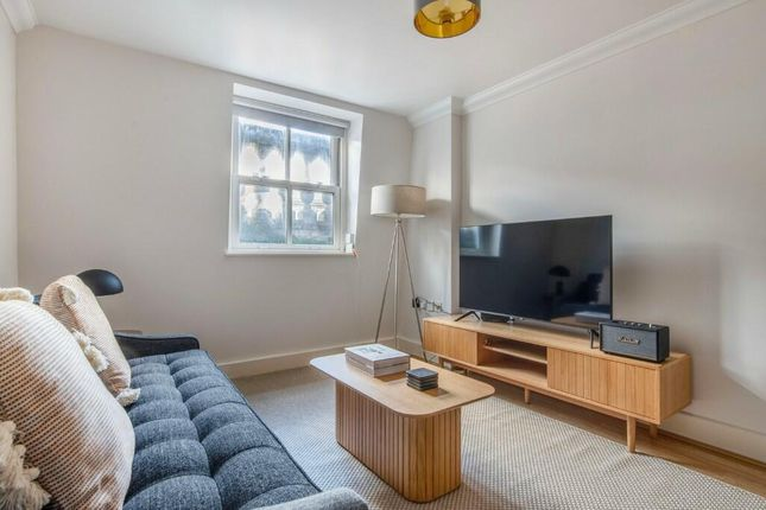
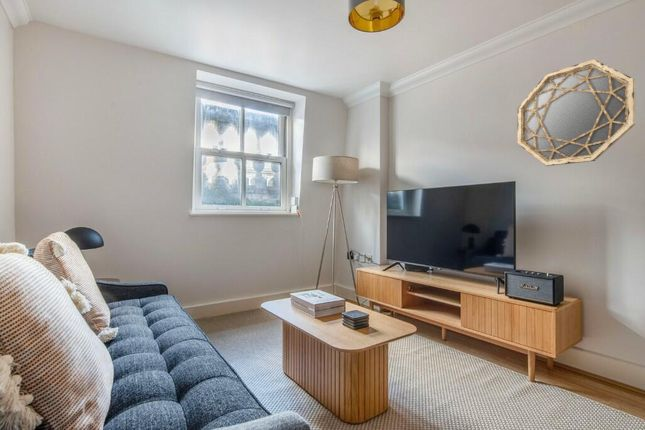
+ home mirror [517,58,636,167]
